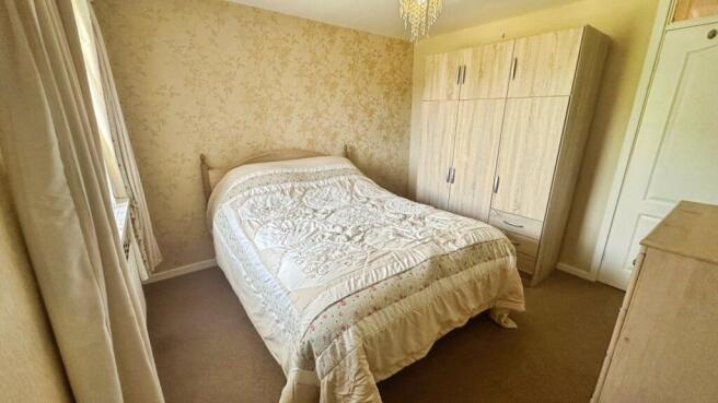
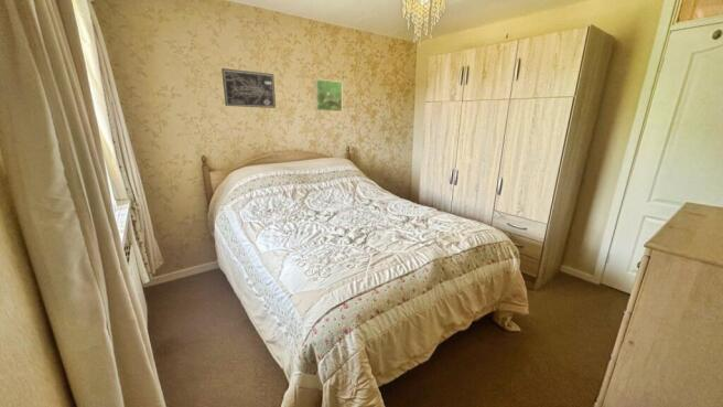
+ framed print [314,78,344,113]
+ wall art [220,67,277,109]
